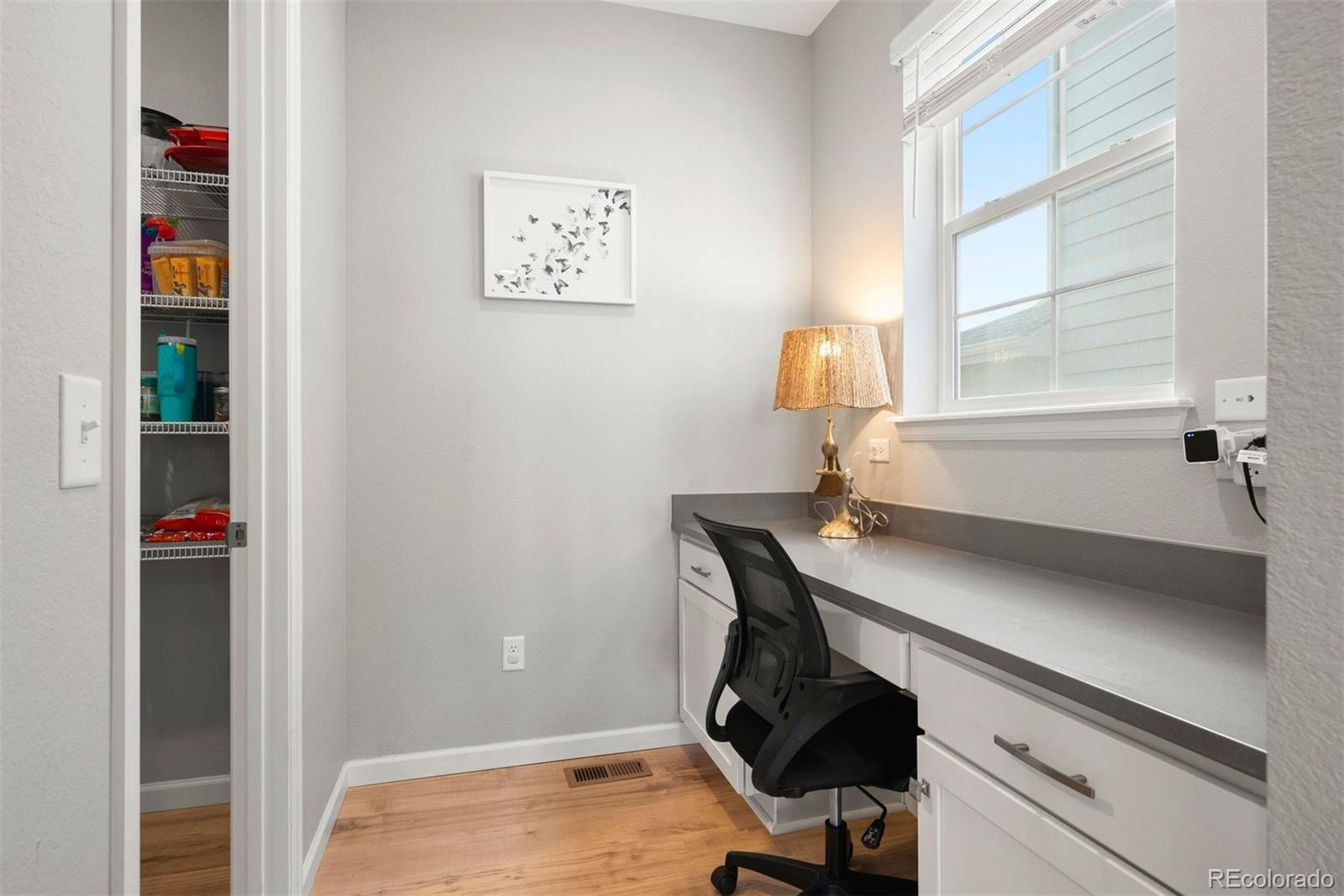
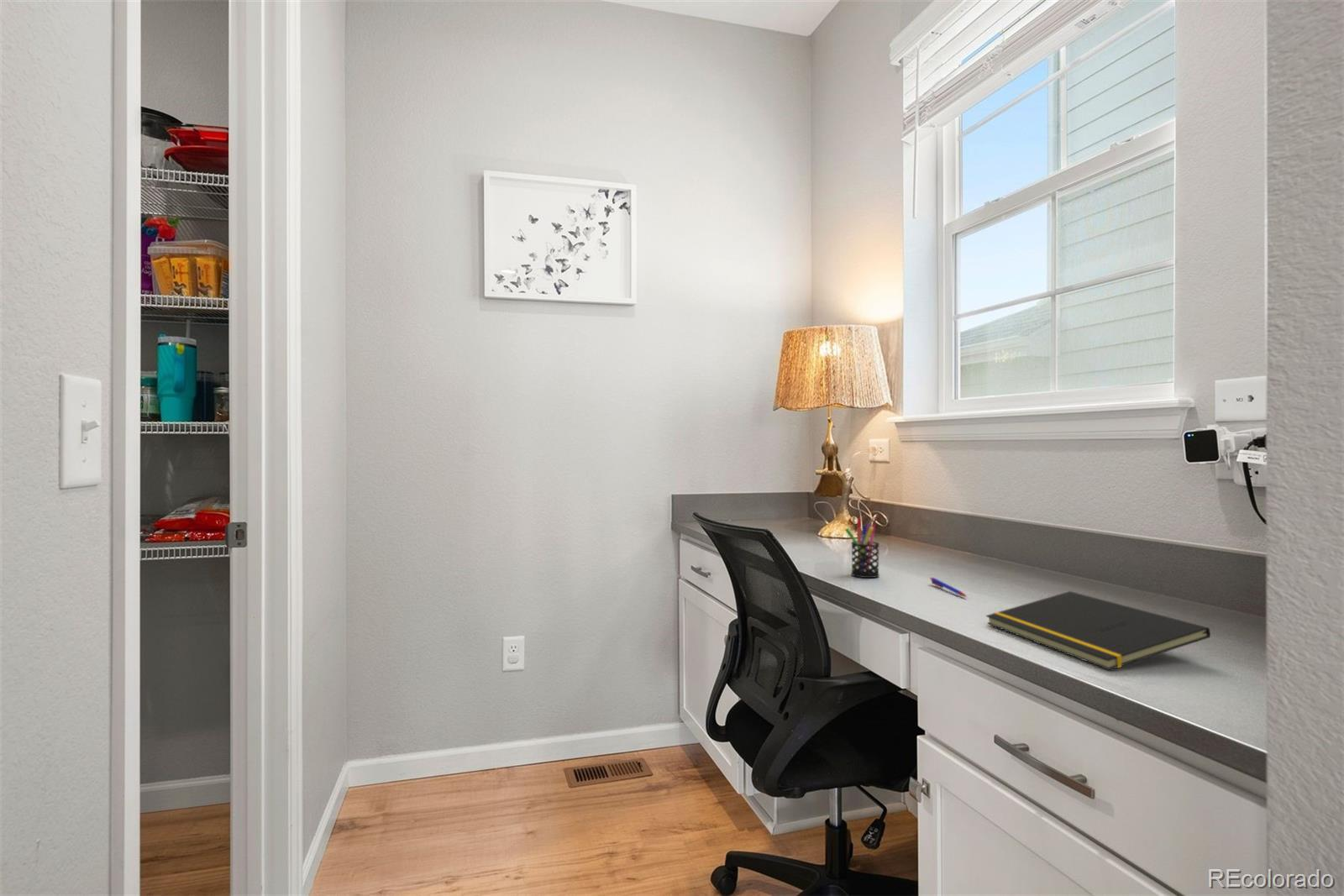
+ pen holder [844,517,880,579]
+ pen [929,577,968,598]
+ notepad [985,590,1211,671]
